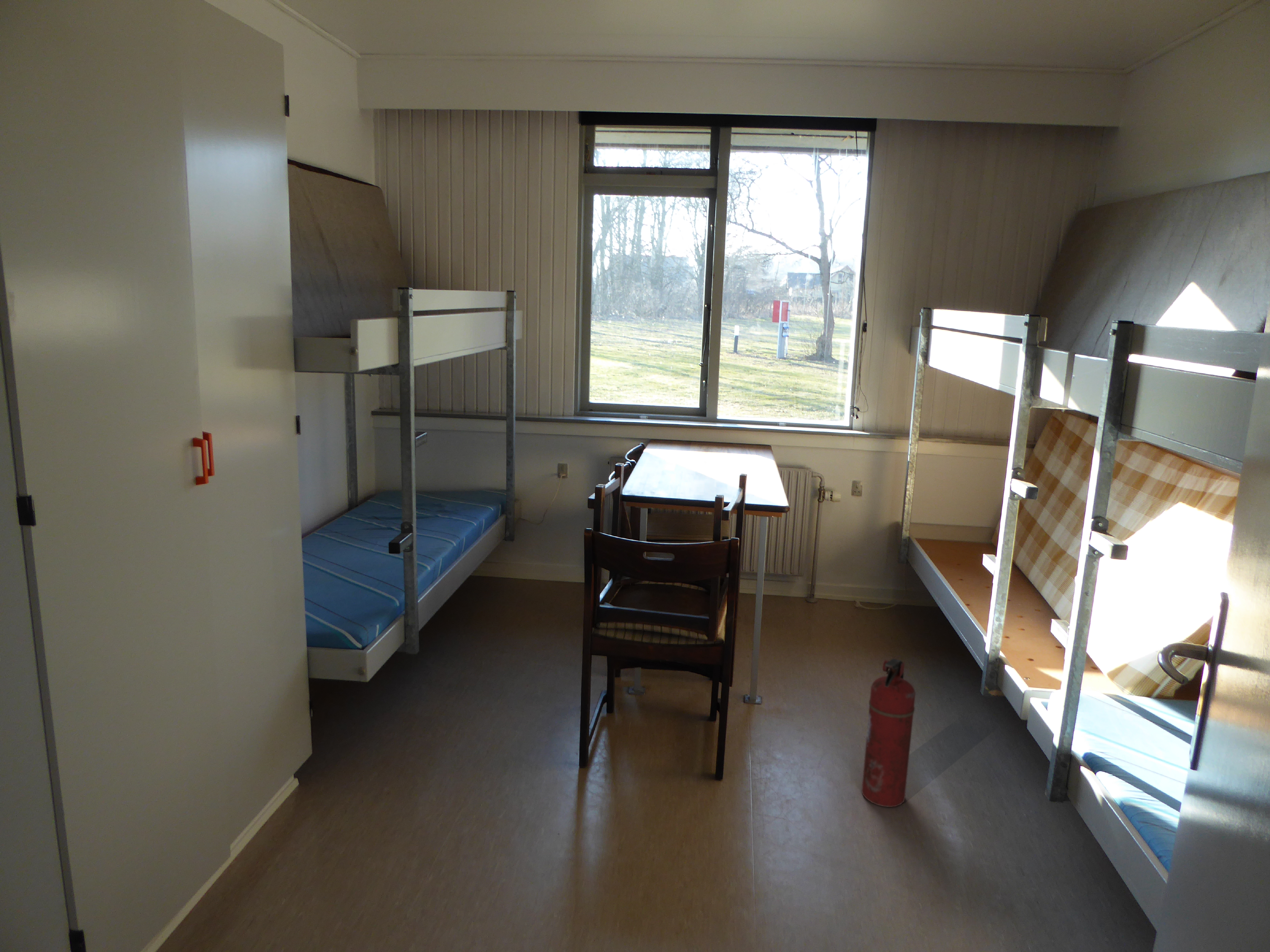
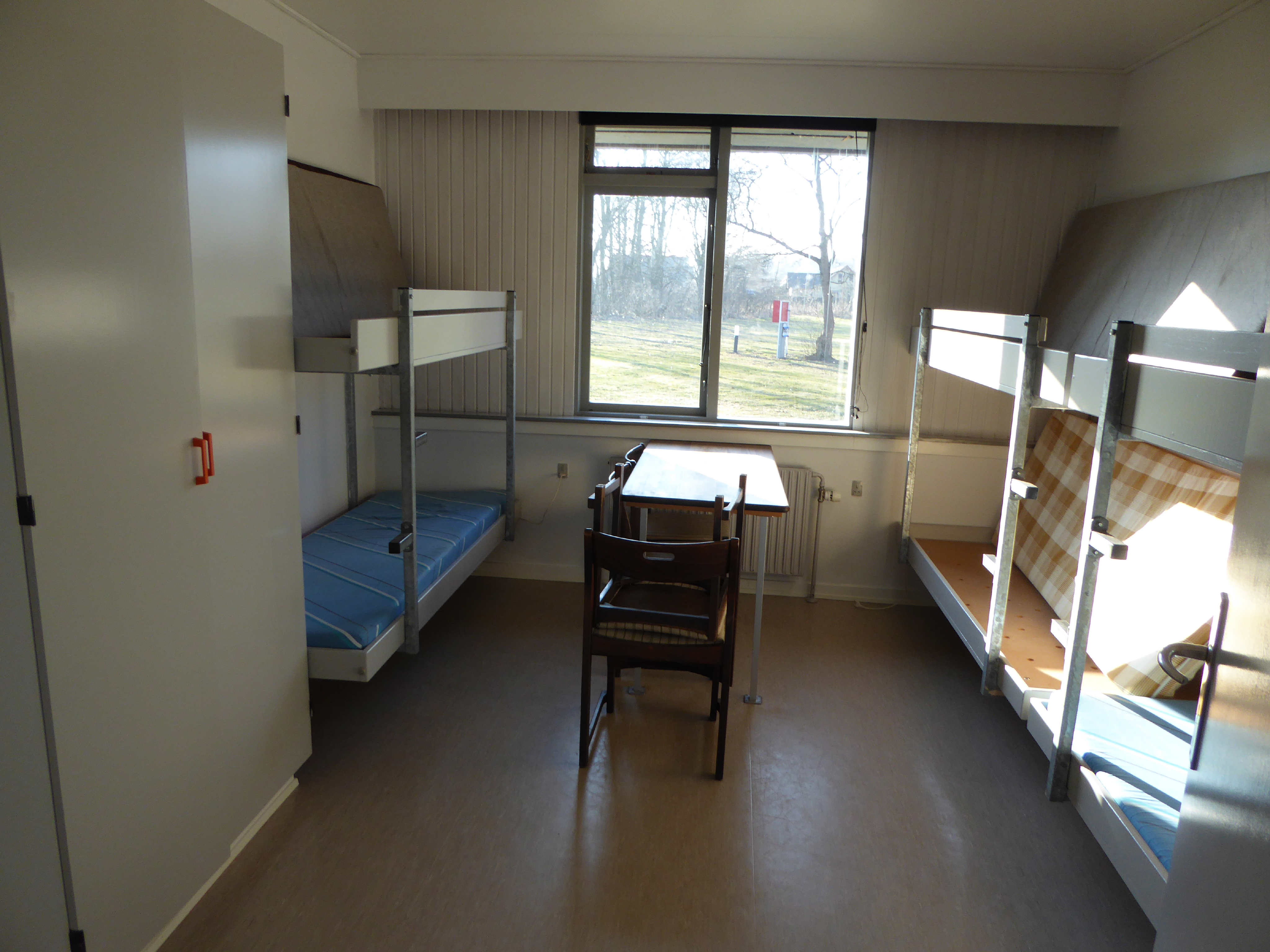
- fire extinguisher [861,658,916,807]
